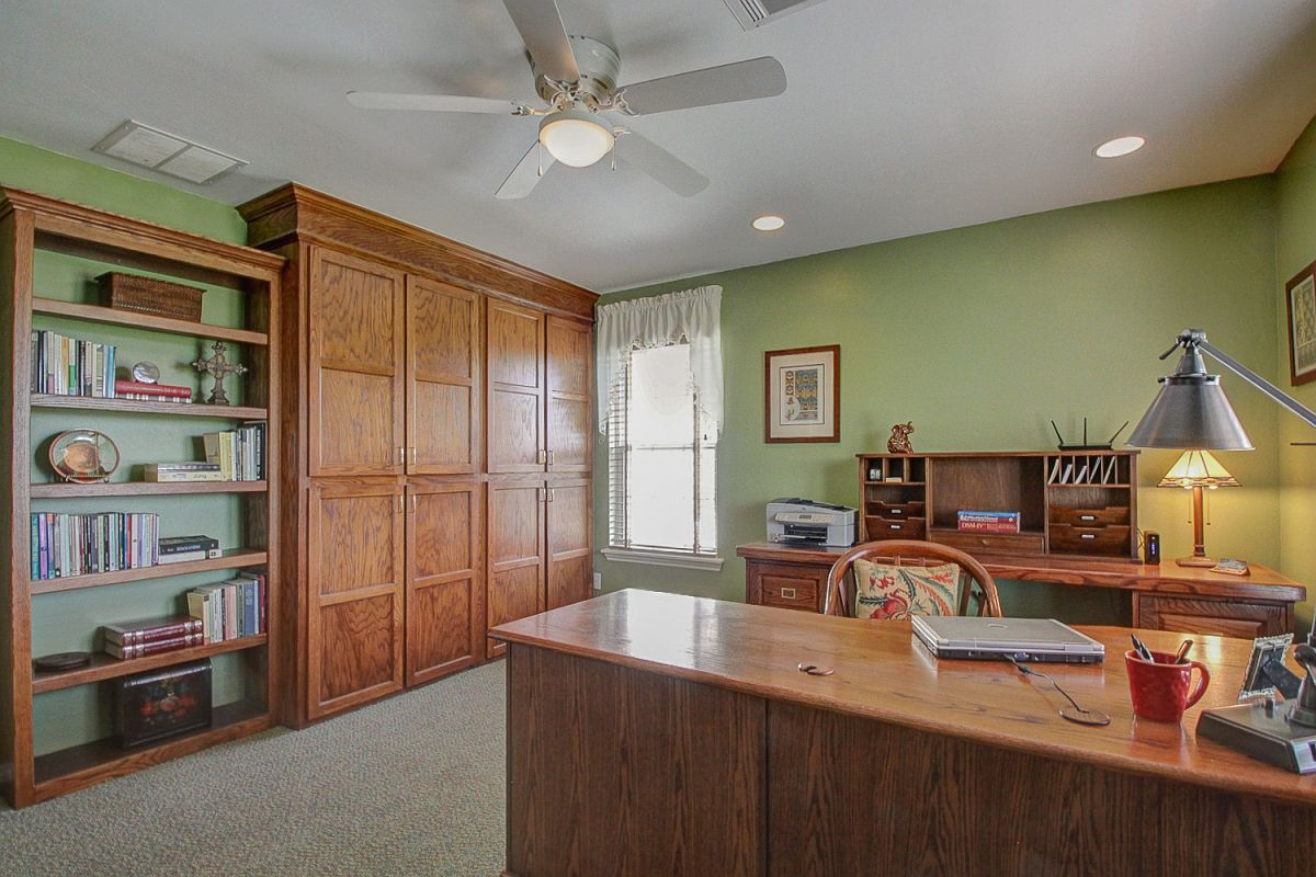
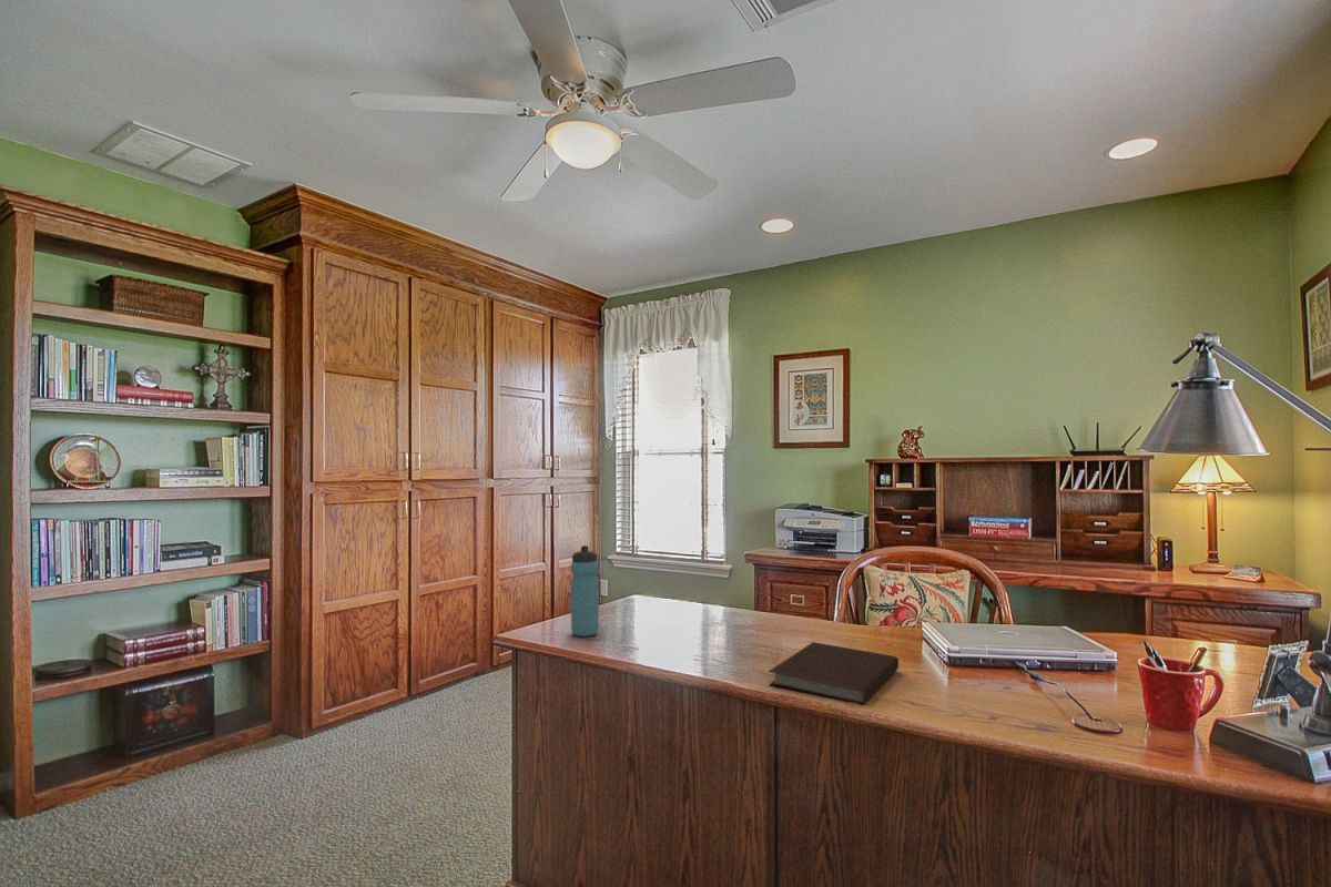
+ notebook [768,641,900,706]
+ water bottle [570,544,600,638]
